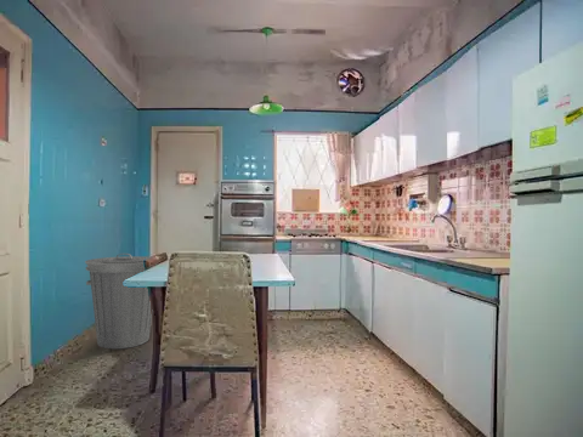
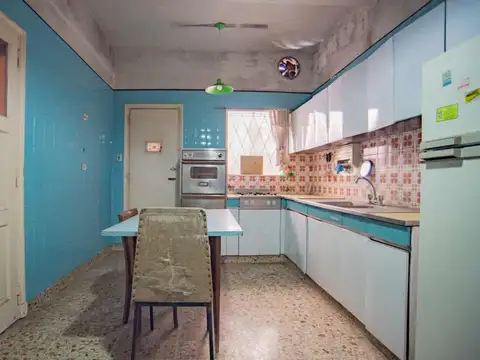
- trash can [84,252,153,350]
